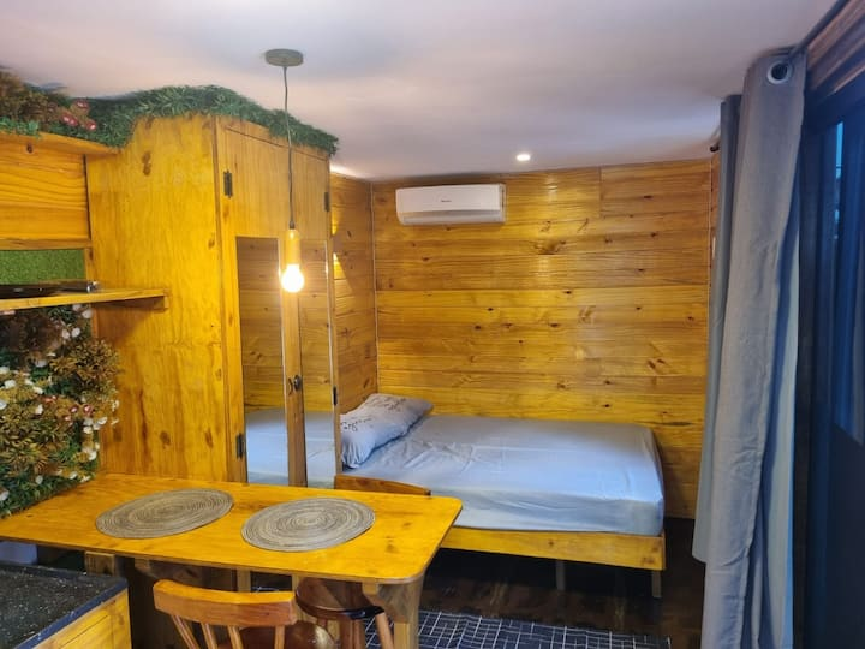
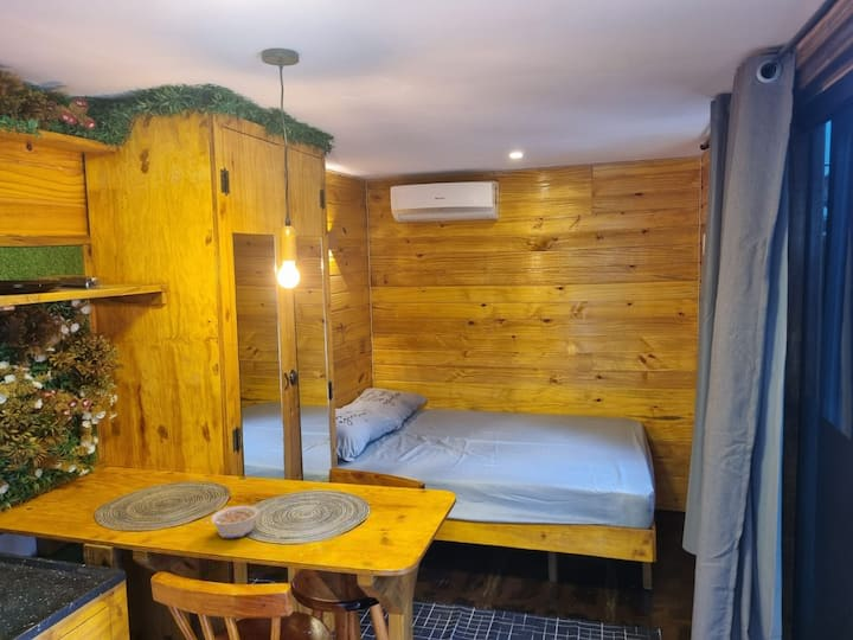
+ legume [201,505,259,539]
